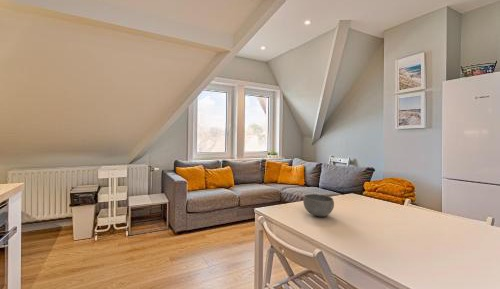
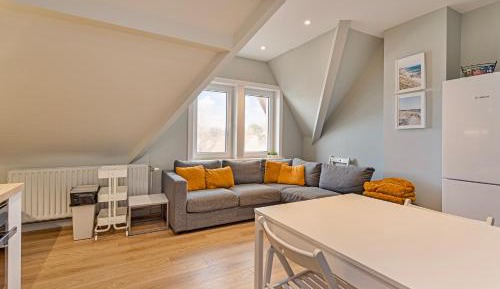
- bowl [302,193,335,218]
